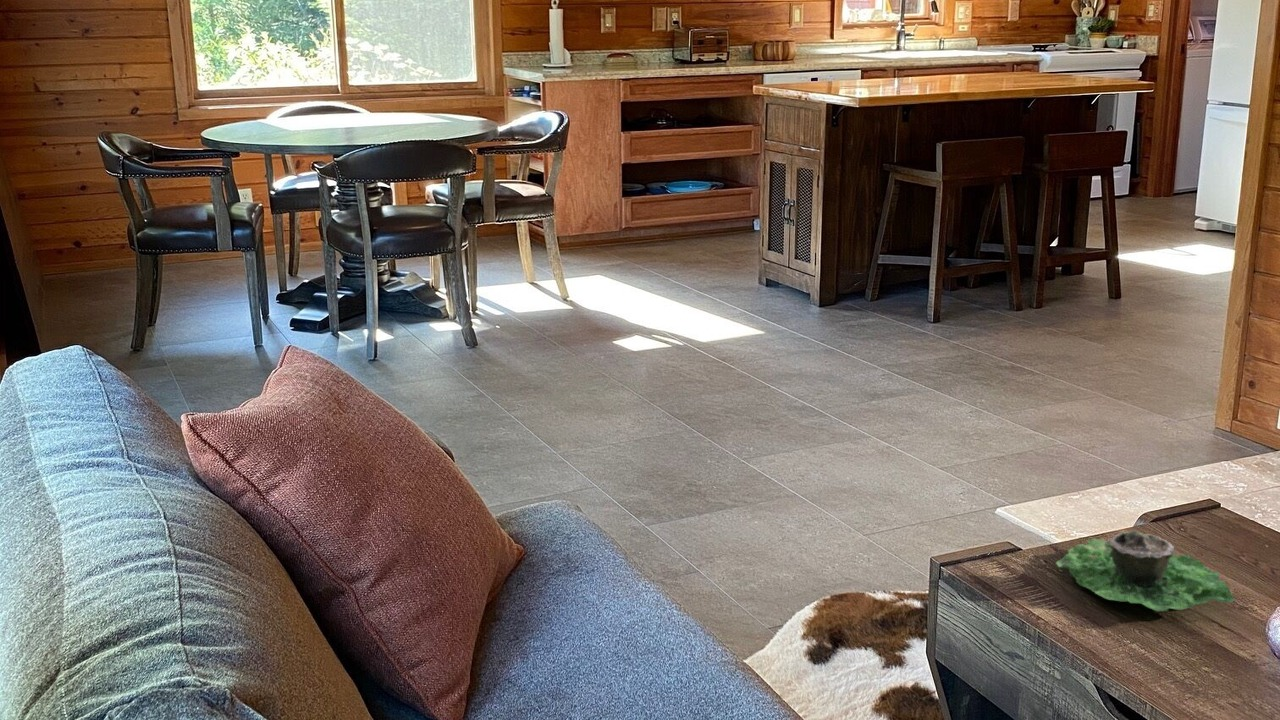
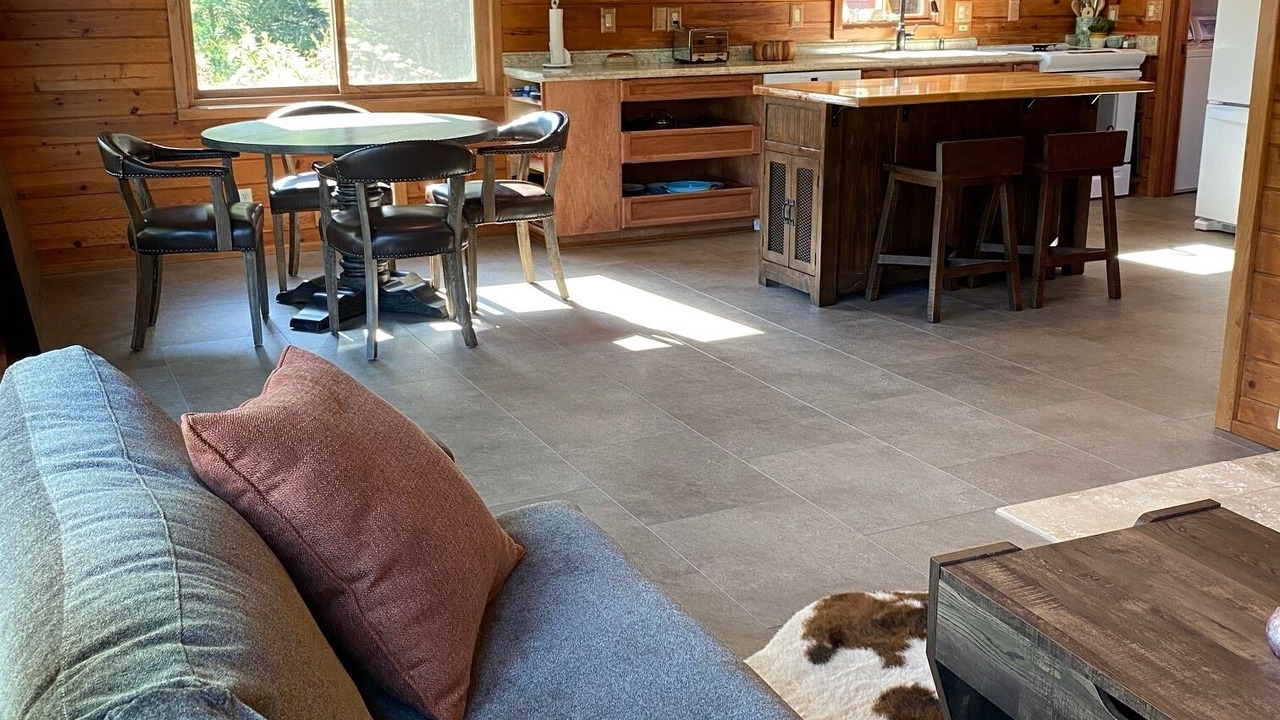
- succulent planter [1055,530,1235,616]
